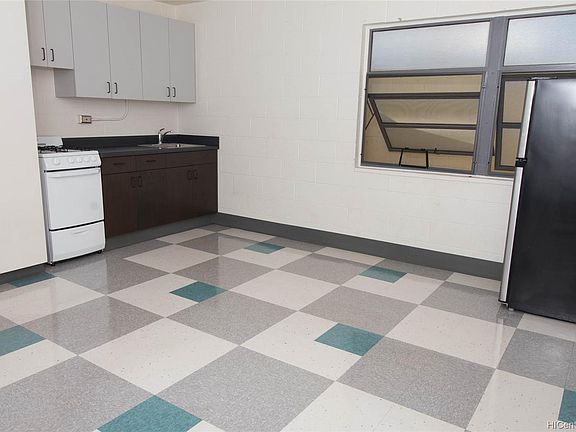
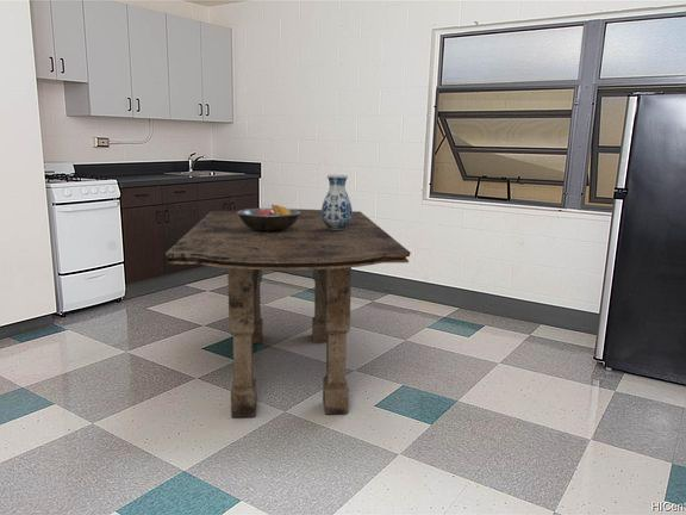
+ fruit bowl [237,204,300,231]
+ dining table [164,207,412,418]
+ vase [320,173,354,230]
